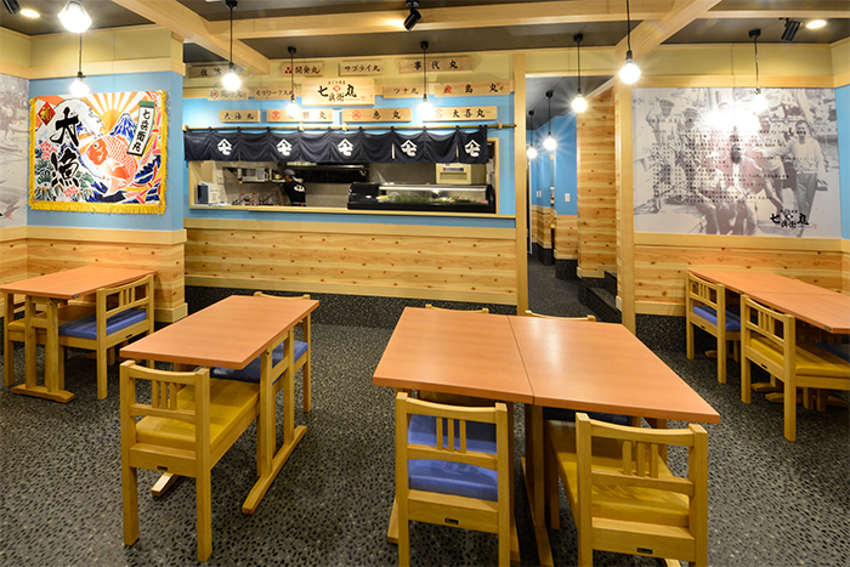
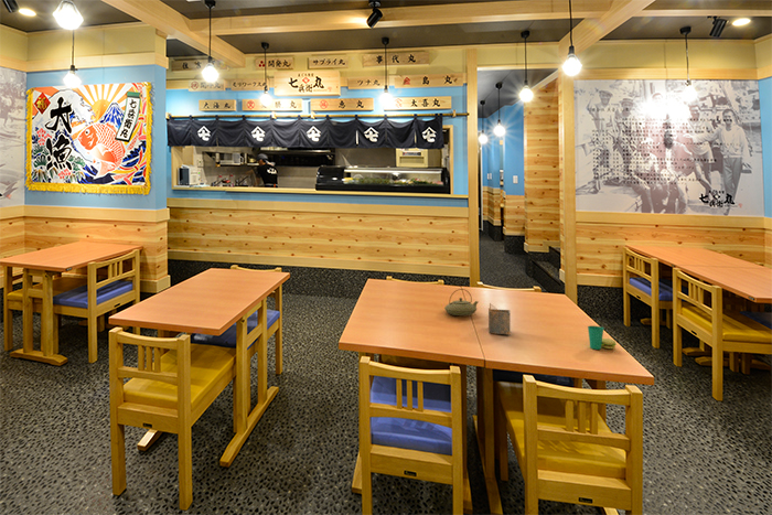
+ teapot [443,288,480,316]
+ cup [587,325,618,351]
+ napkin holder [487,302,512,335]
